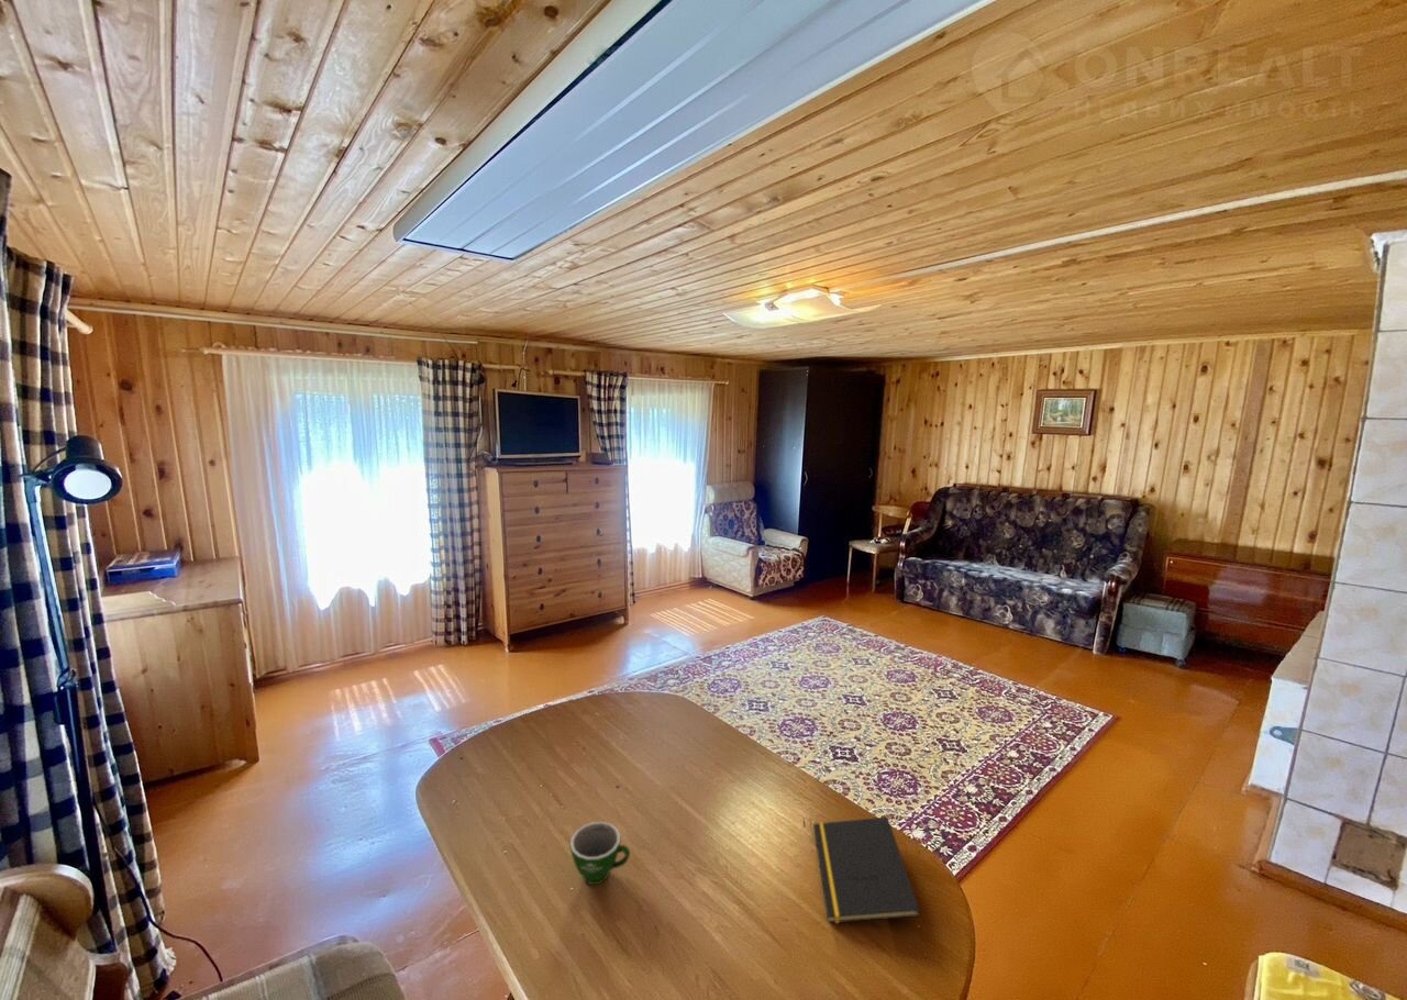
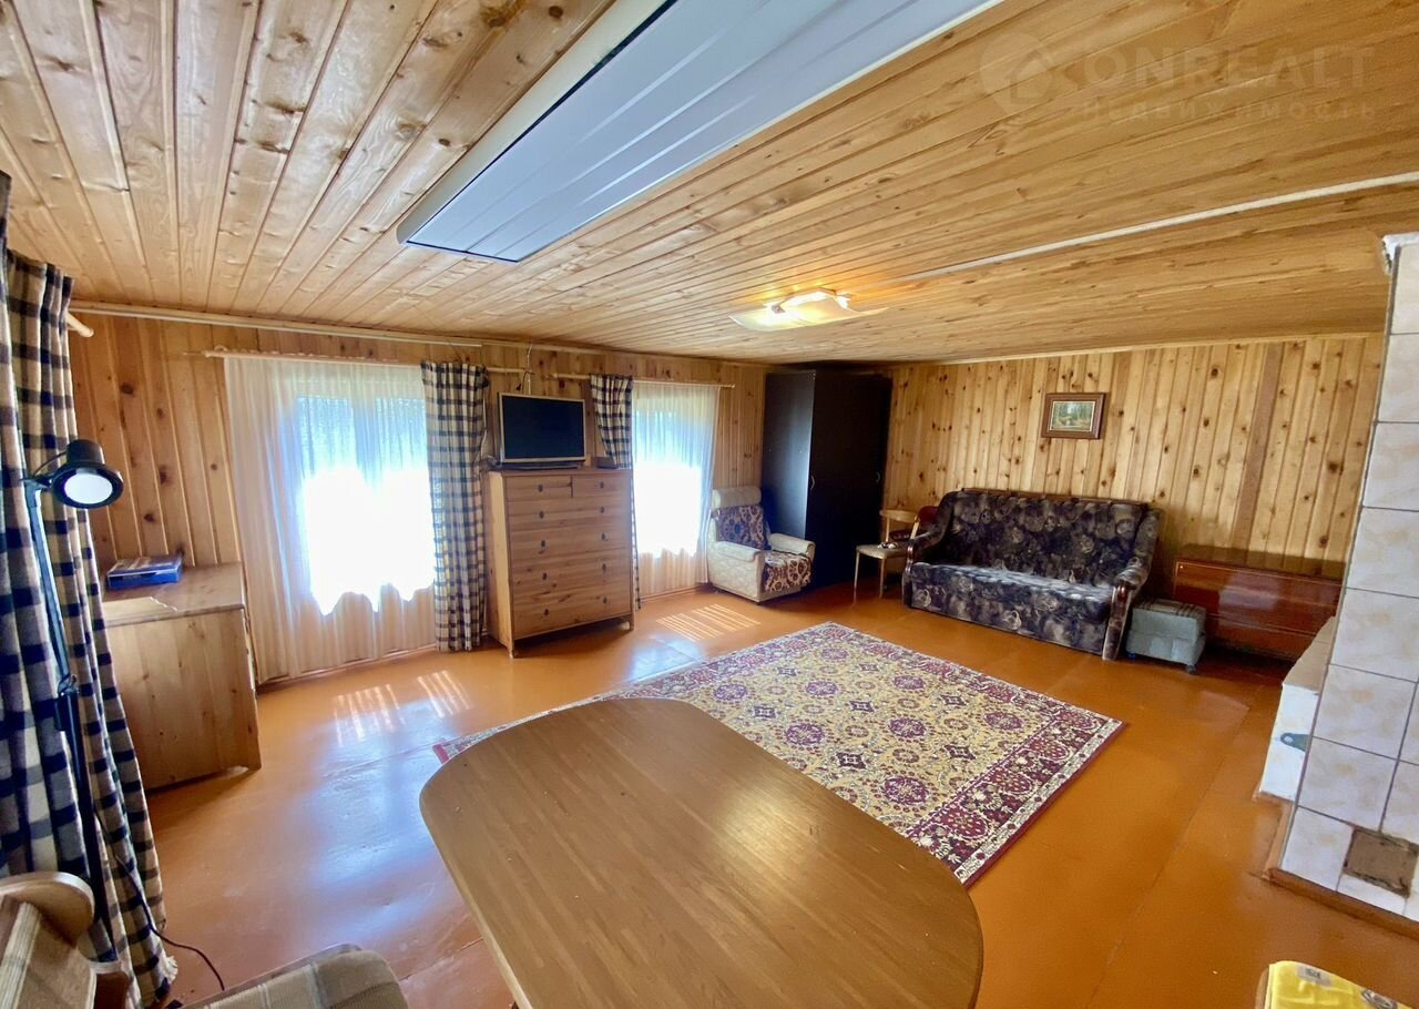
- teacup [569,821,631,886]
- notepad [812,815,922,924]
